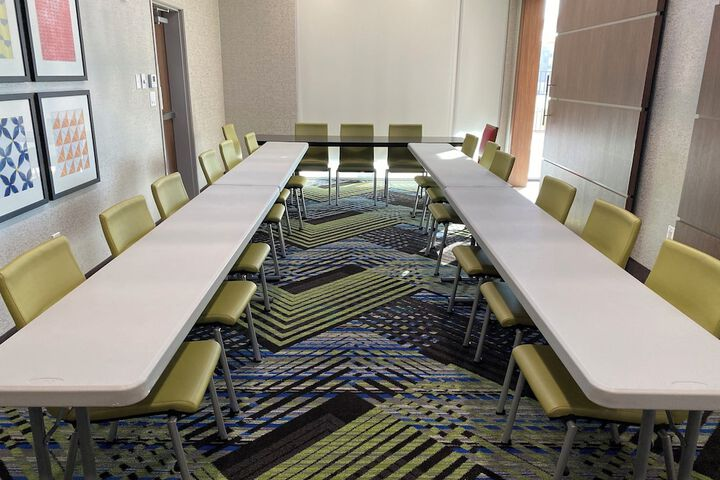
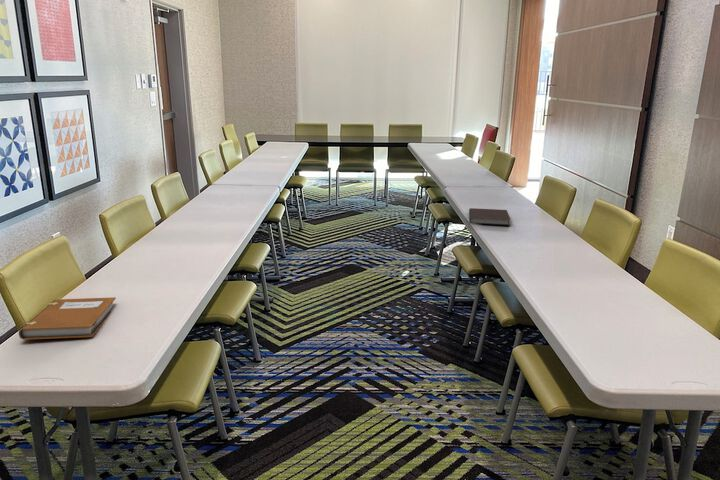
+ notebook [468,207,512,226]
+ notebook [18,296,117,341]
